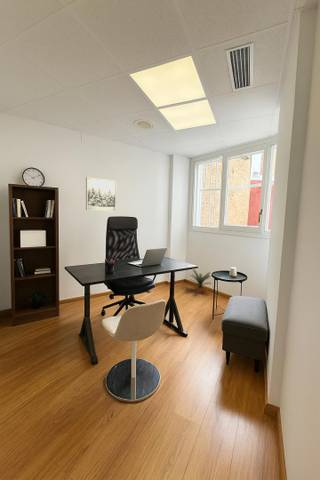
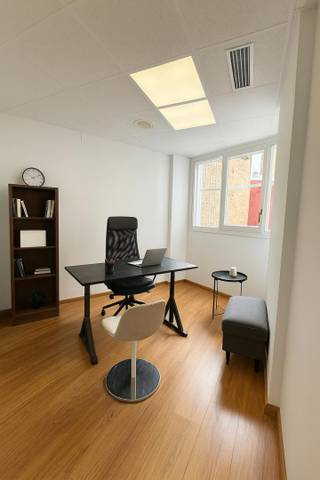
- wall art [85,176,118,213]
- potted plant [189,268,212,294]
